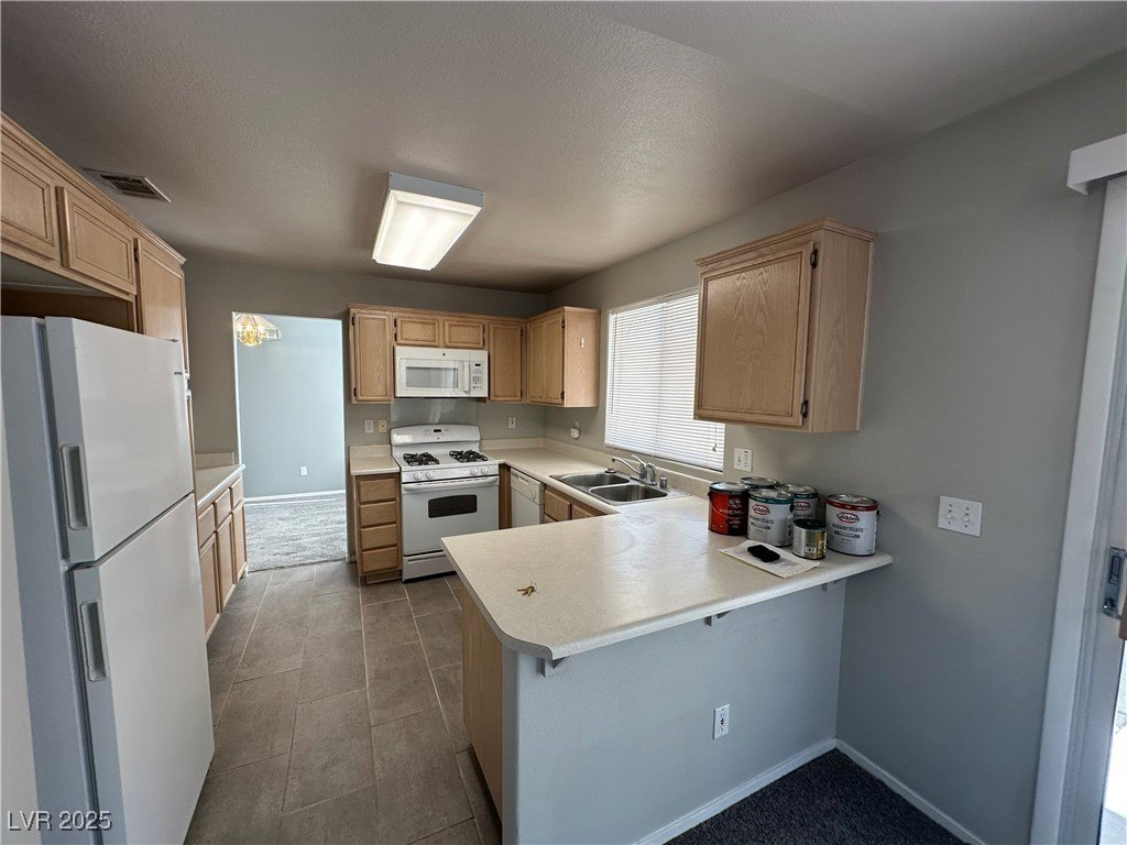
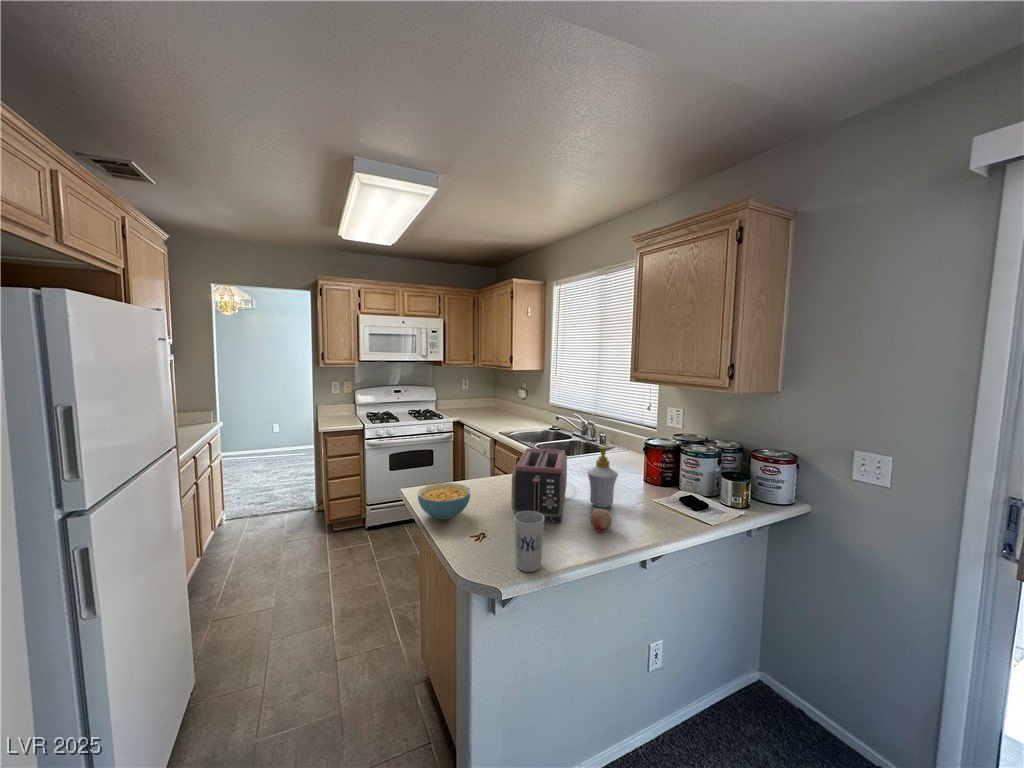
+ toaster [511,447,568,524]
+ fruit [589,507,613,533]
+ cup [513,511,546,573]
+ cereal bowl [417,482,471,521]
+ soap bottle [586,445,619,508]
